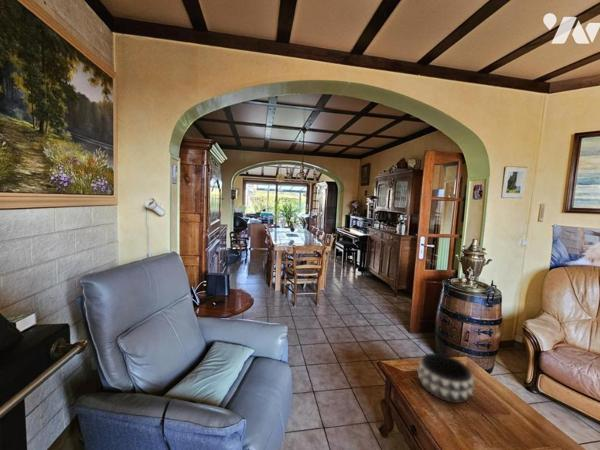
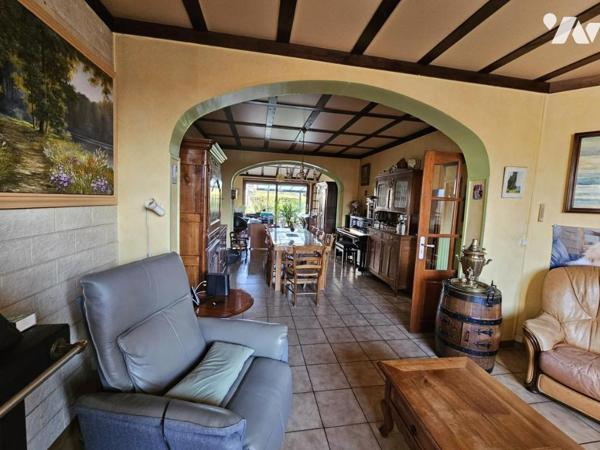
- decorative bowl [416,352,476,404]
